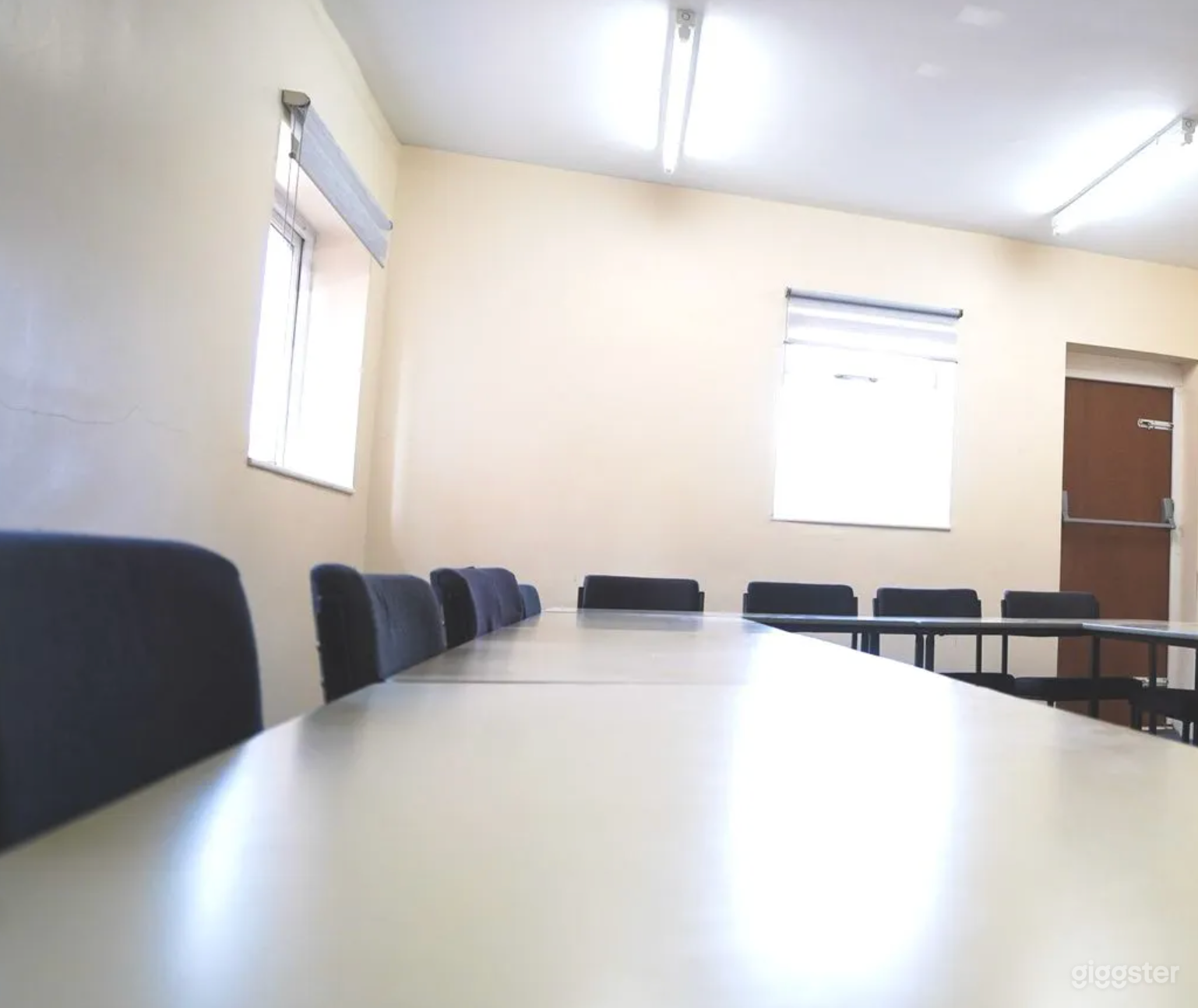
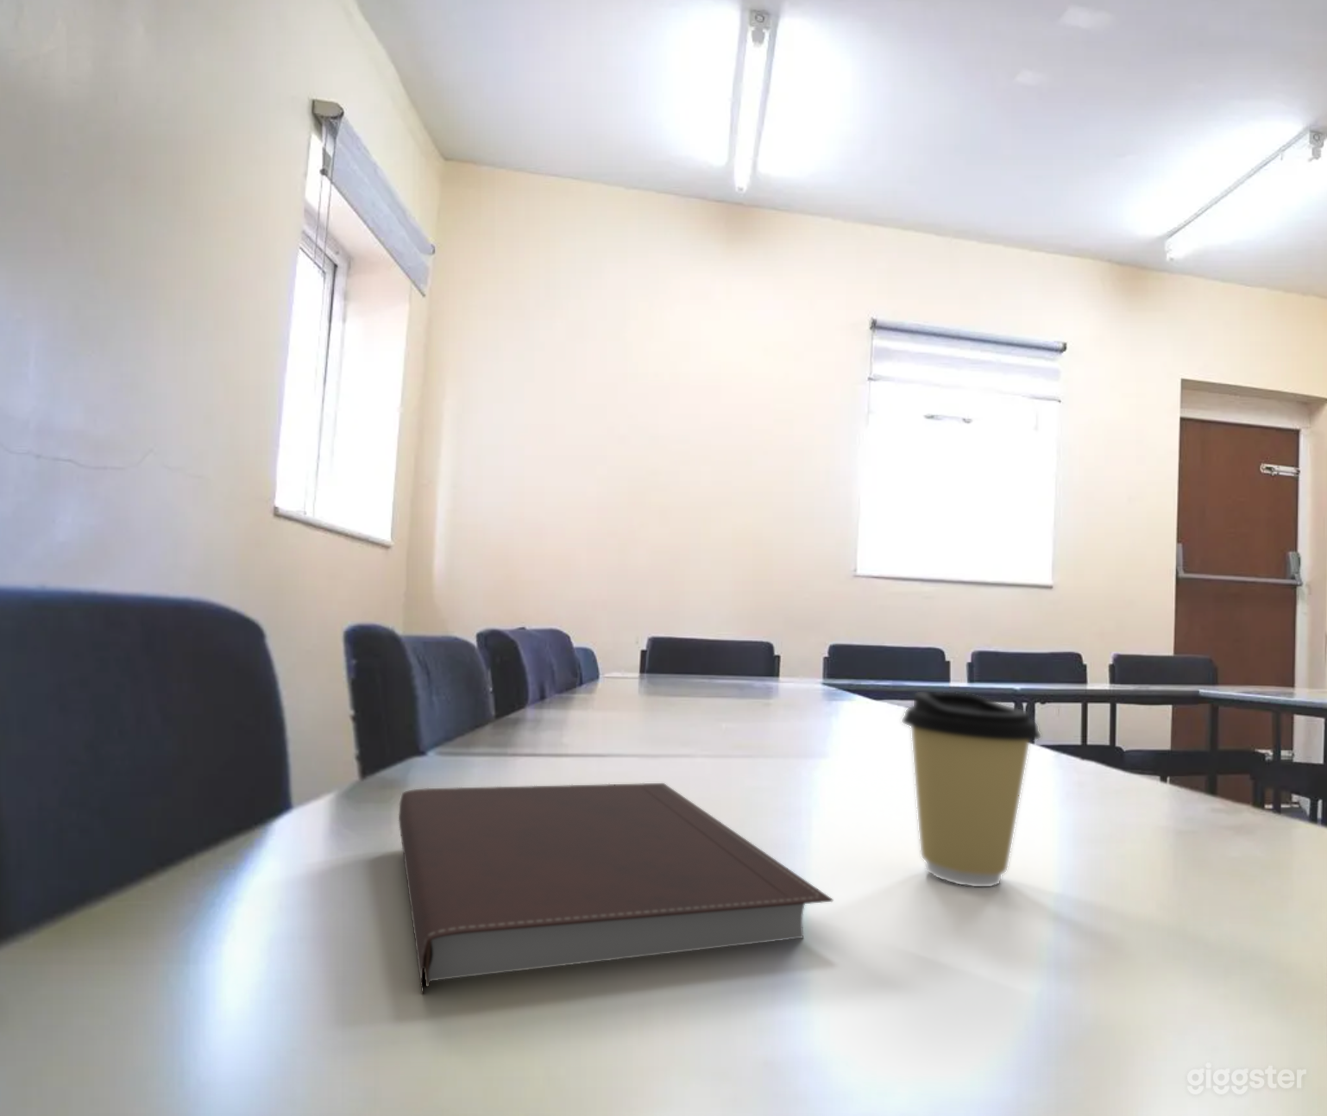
+ notebook [398,783,833,995]
+ coffee cup [901,691,1041,888]
